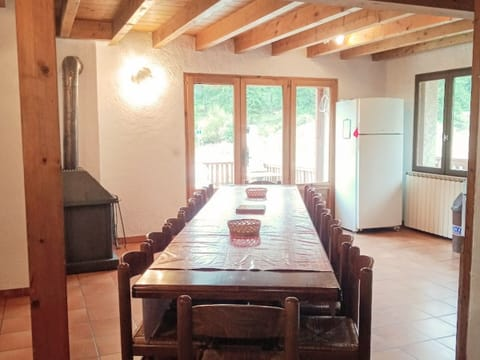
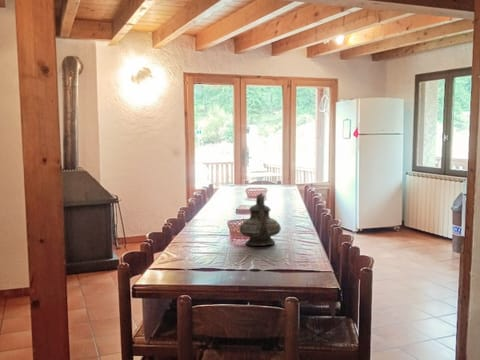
+ teapot [238,192,282,247]
